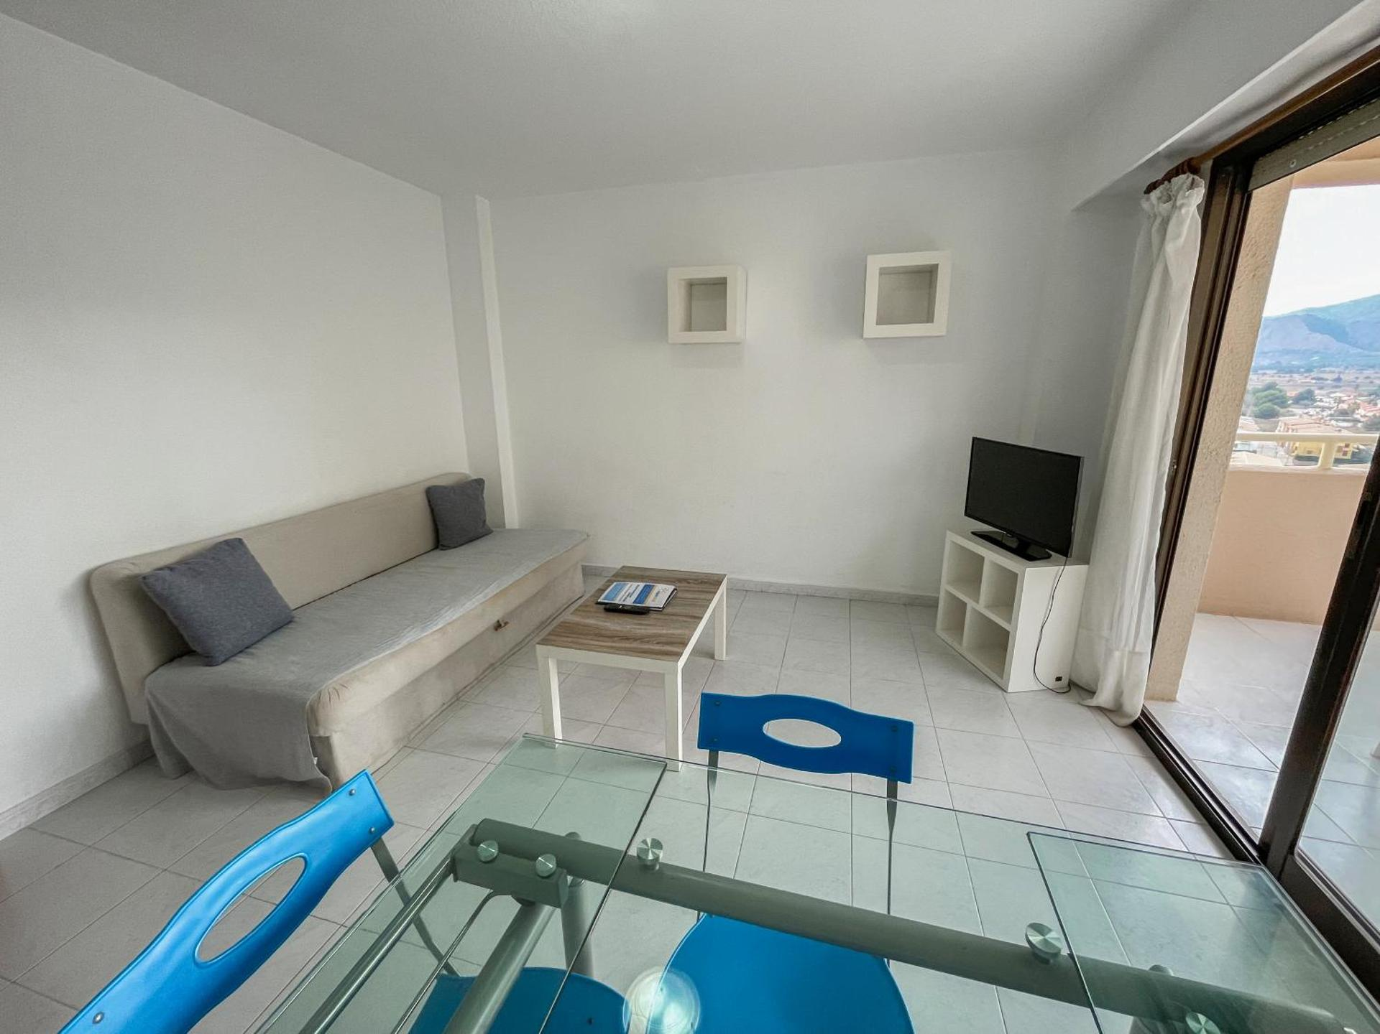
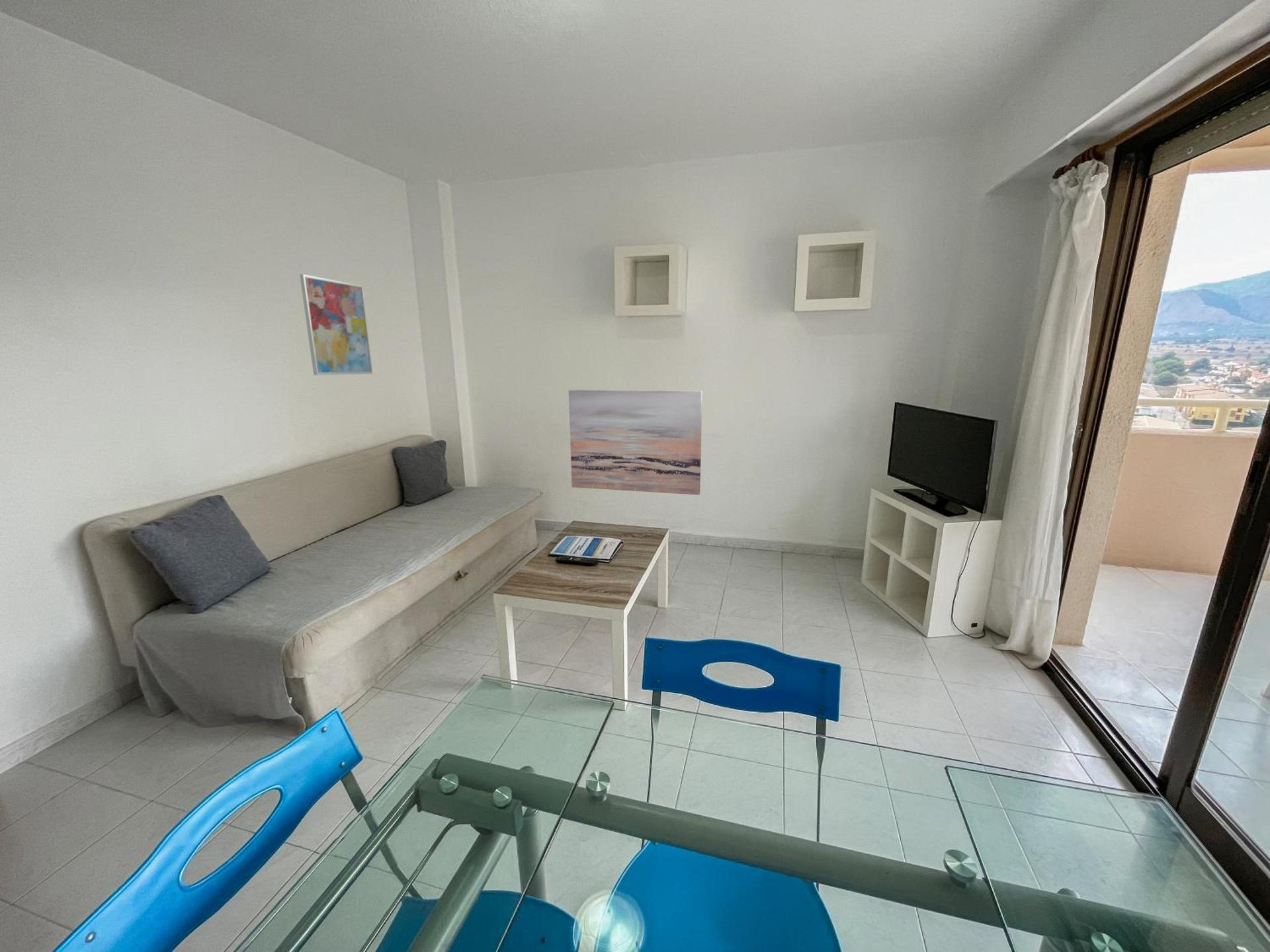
+ wall art [299,274,373,376]
+ wall art [568,389,703,496]
